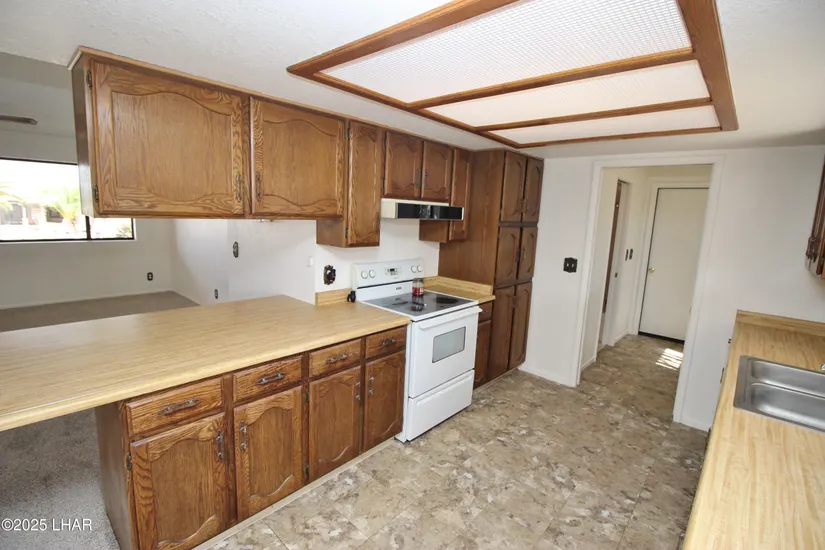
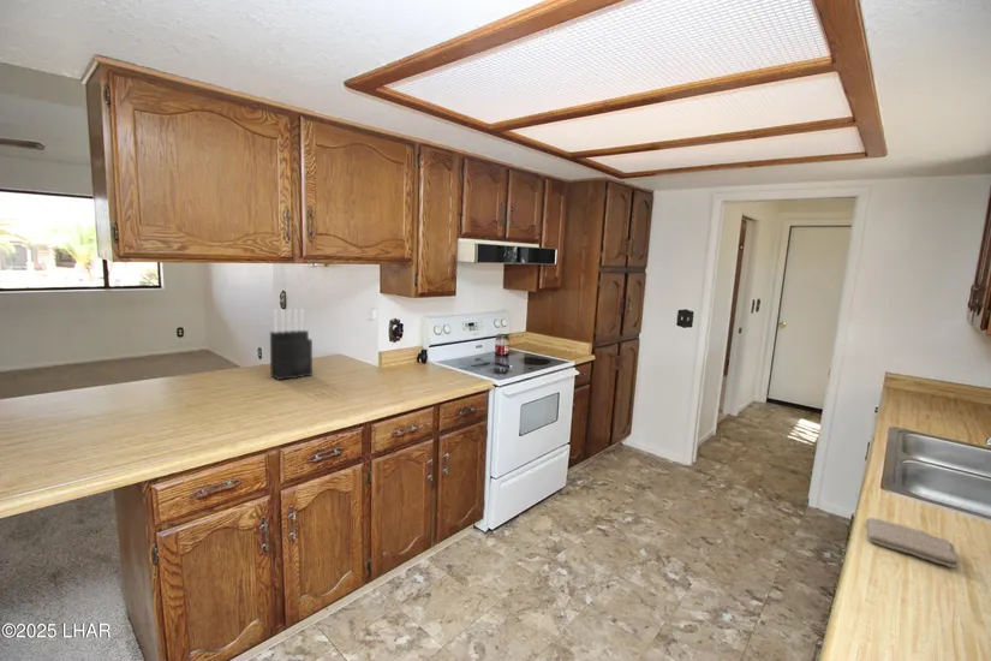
+ washcloth [865,517,961,570]
+ knife block [269,308,314,381]
